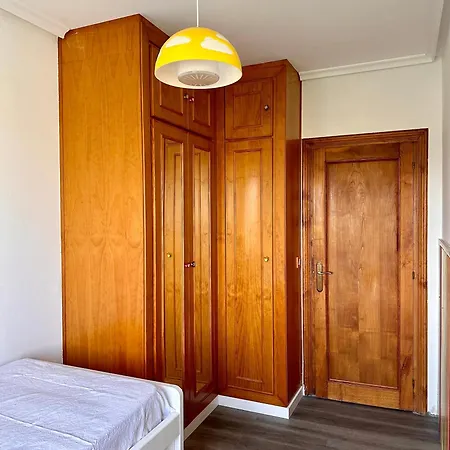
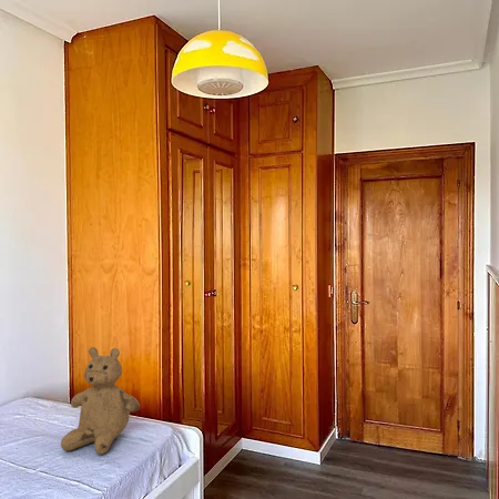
+ teddy bear [60,346,141,456]
